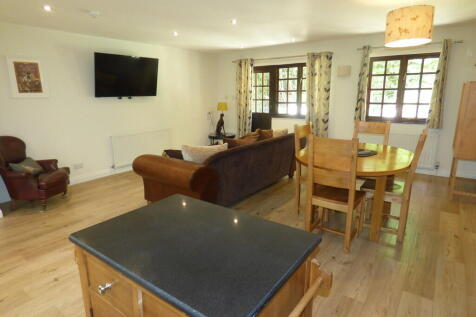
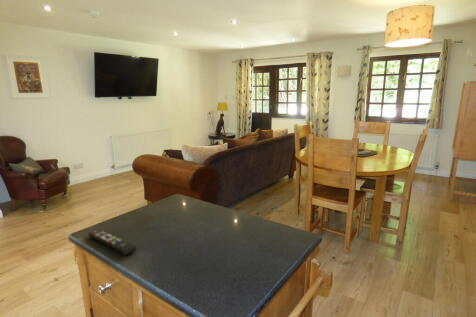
+ remote control [87,228,137,257]
